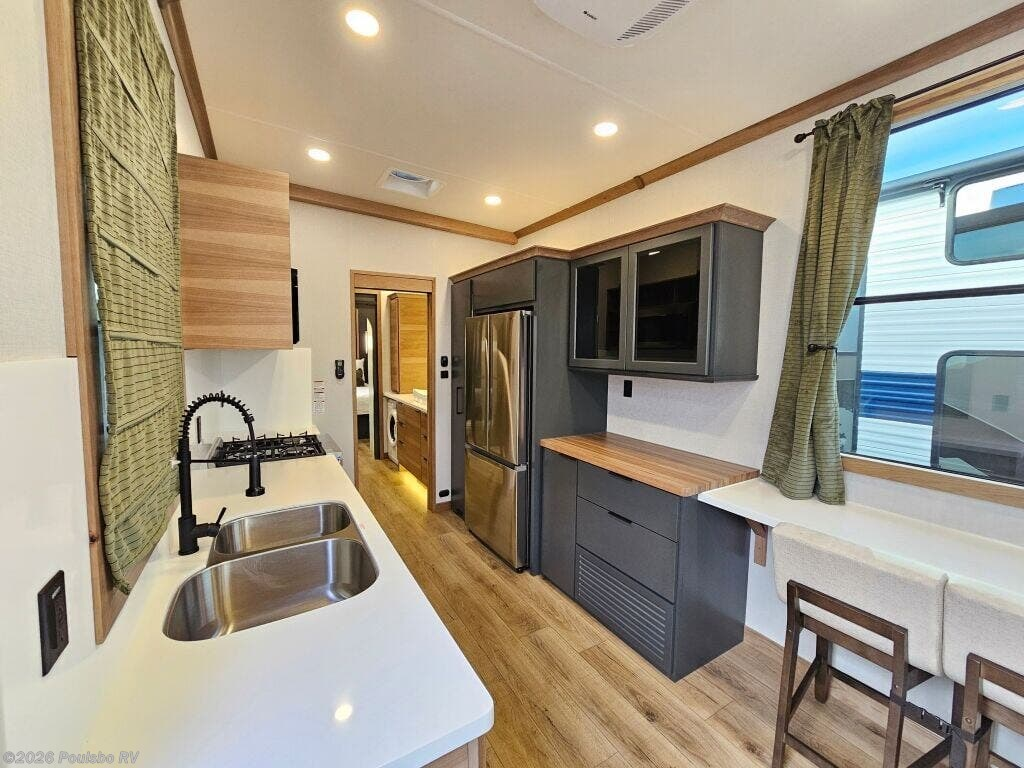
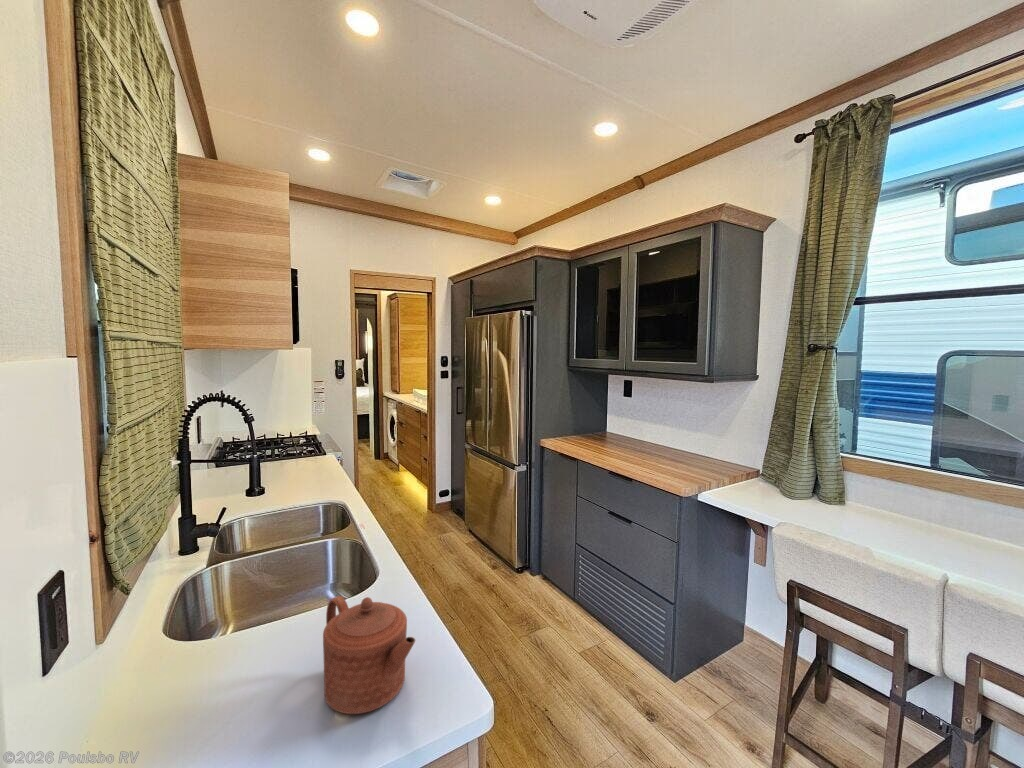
+ teapot [322,595,416,715]
